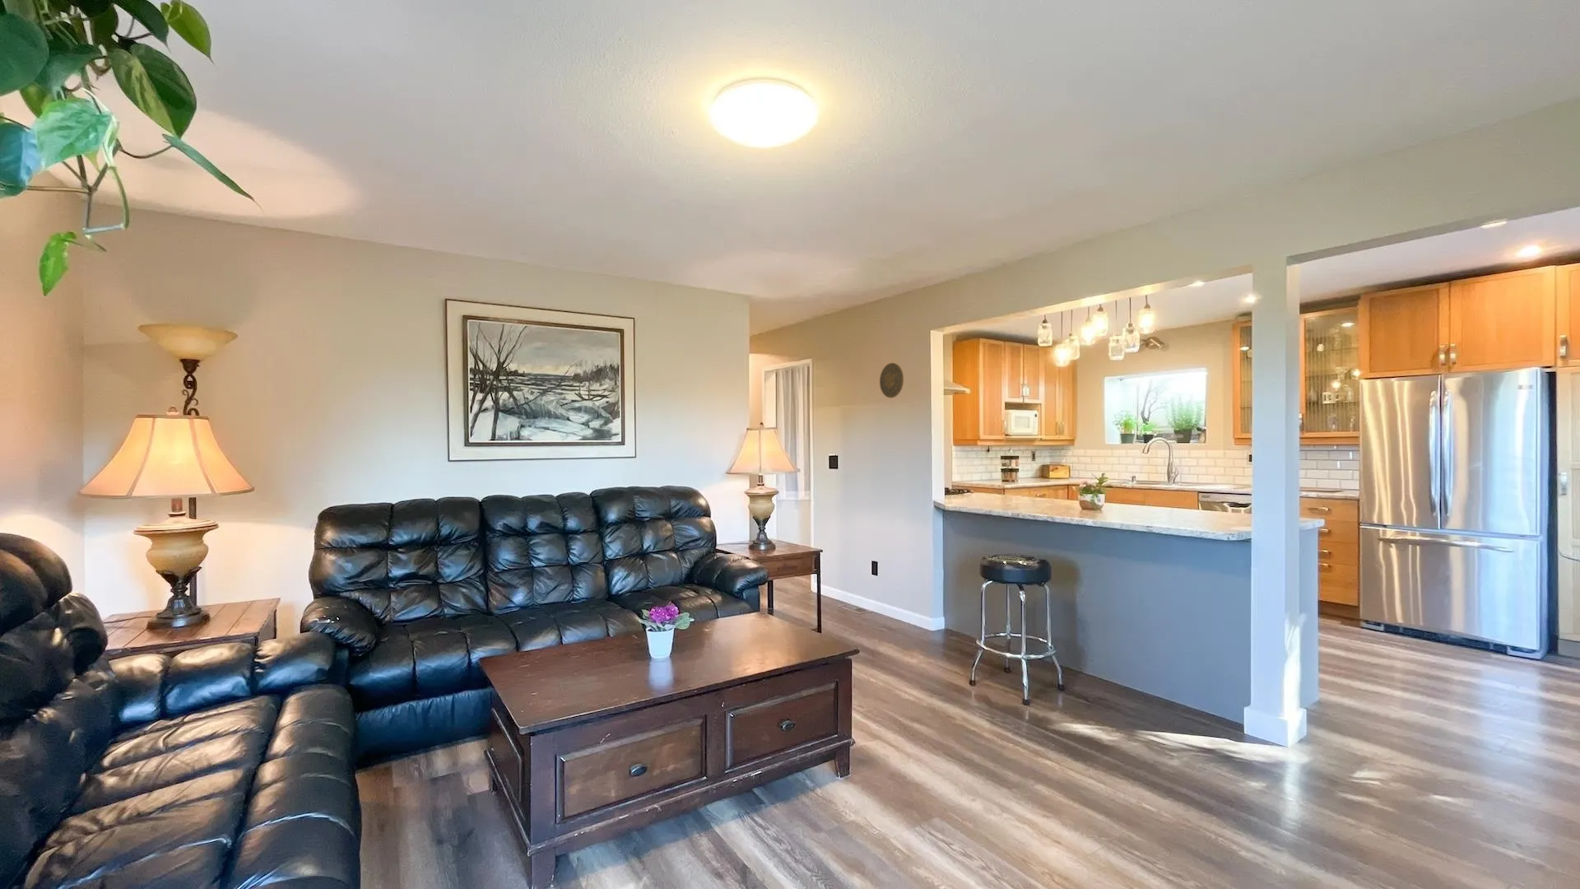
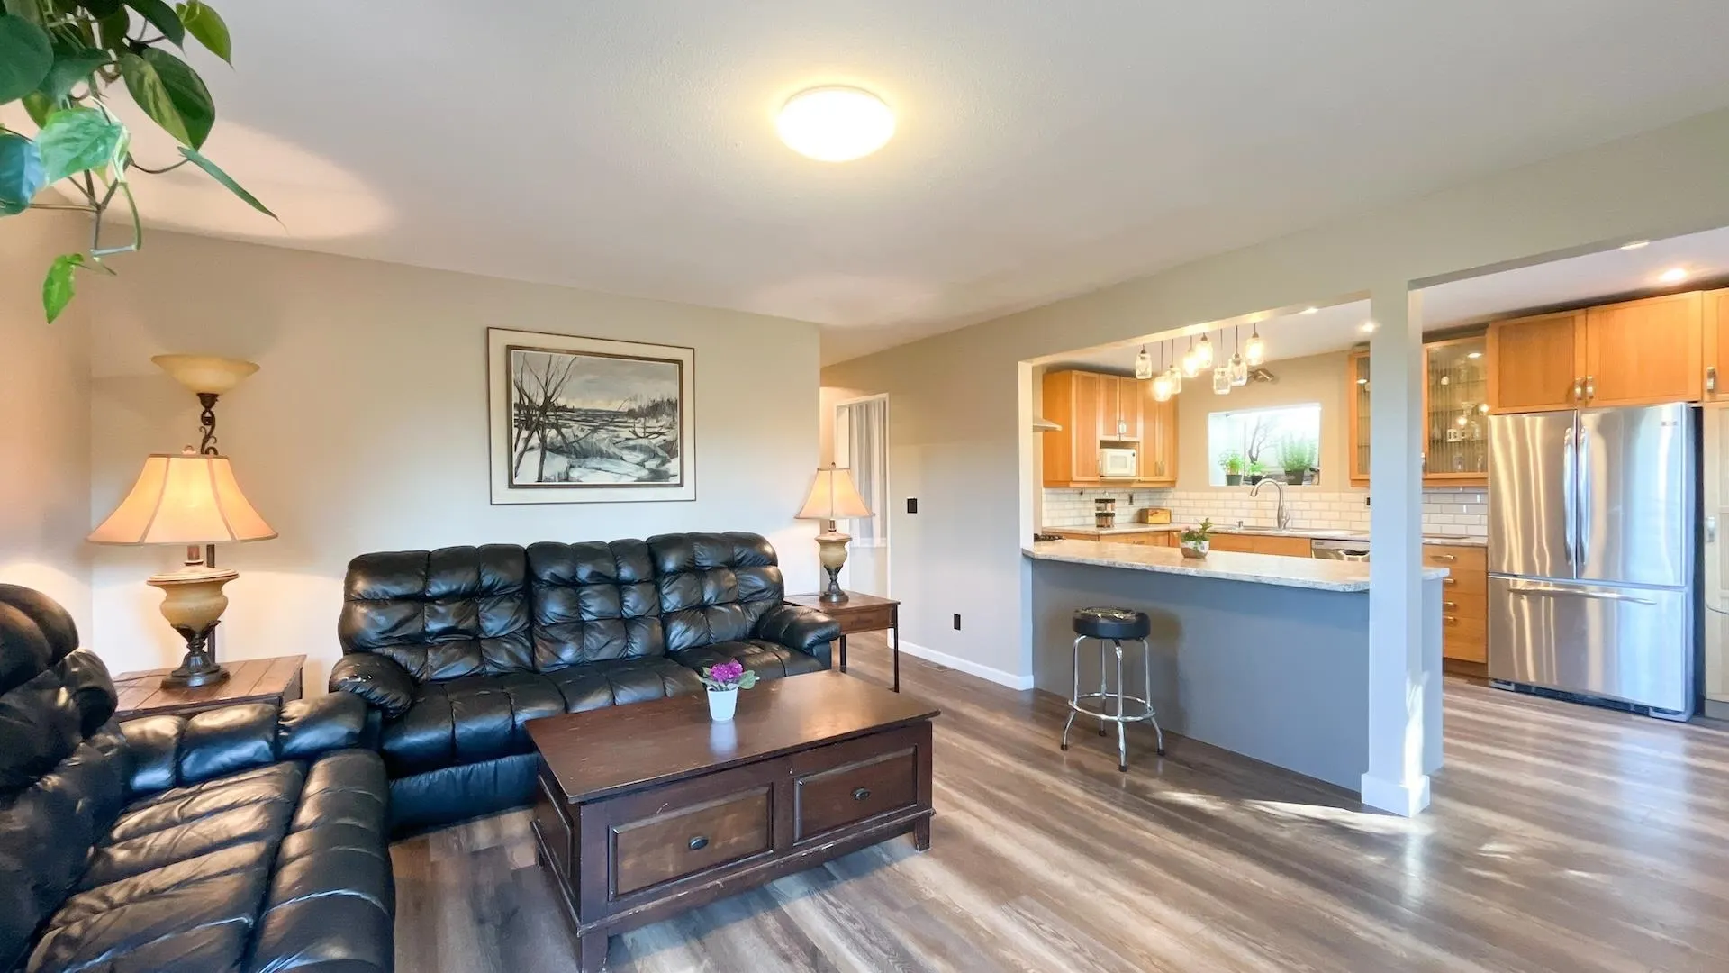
- decorative plate [879,363,904,398]
